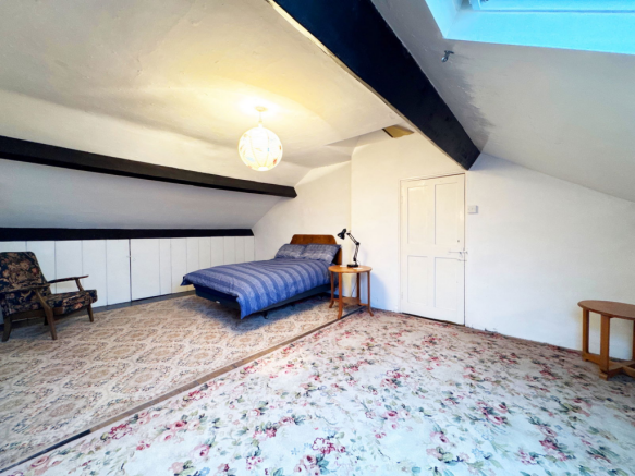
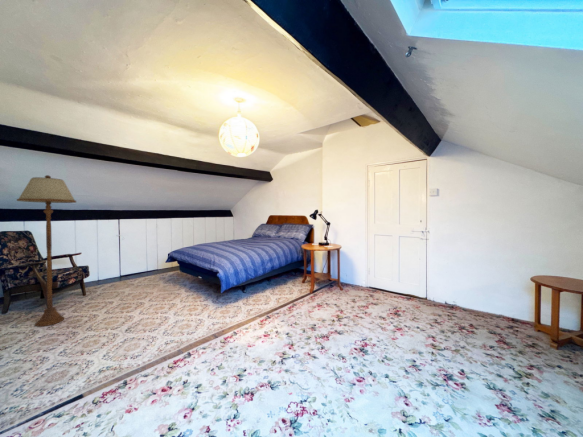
+ floor lamp [16,174,77,328]
